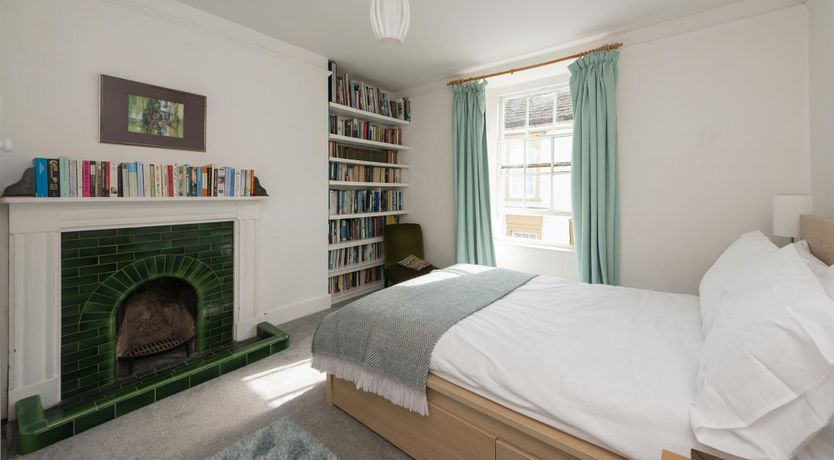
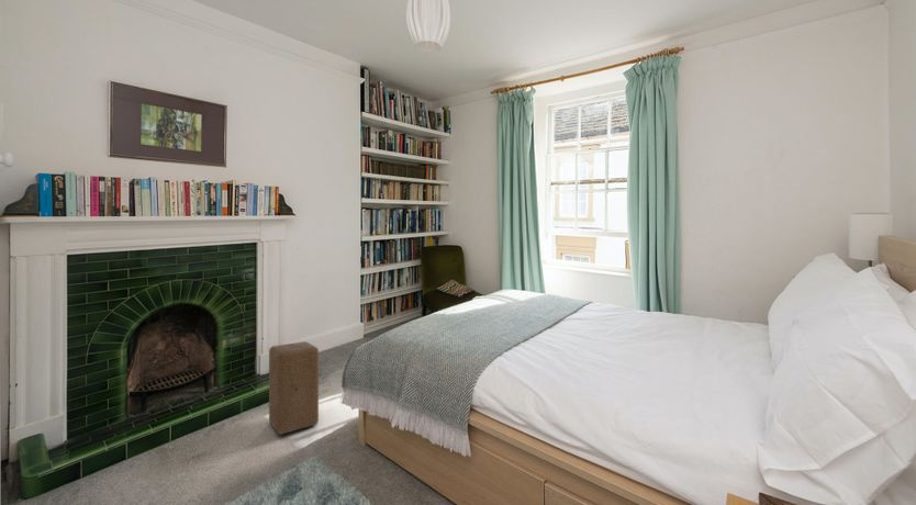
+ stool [268,340,320,436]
